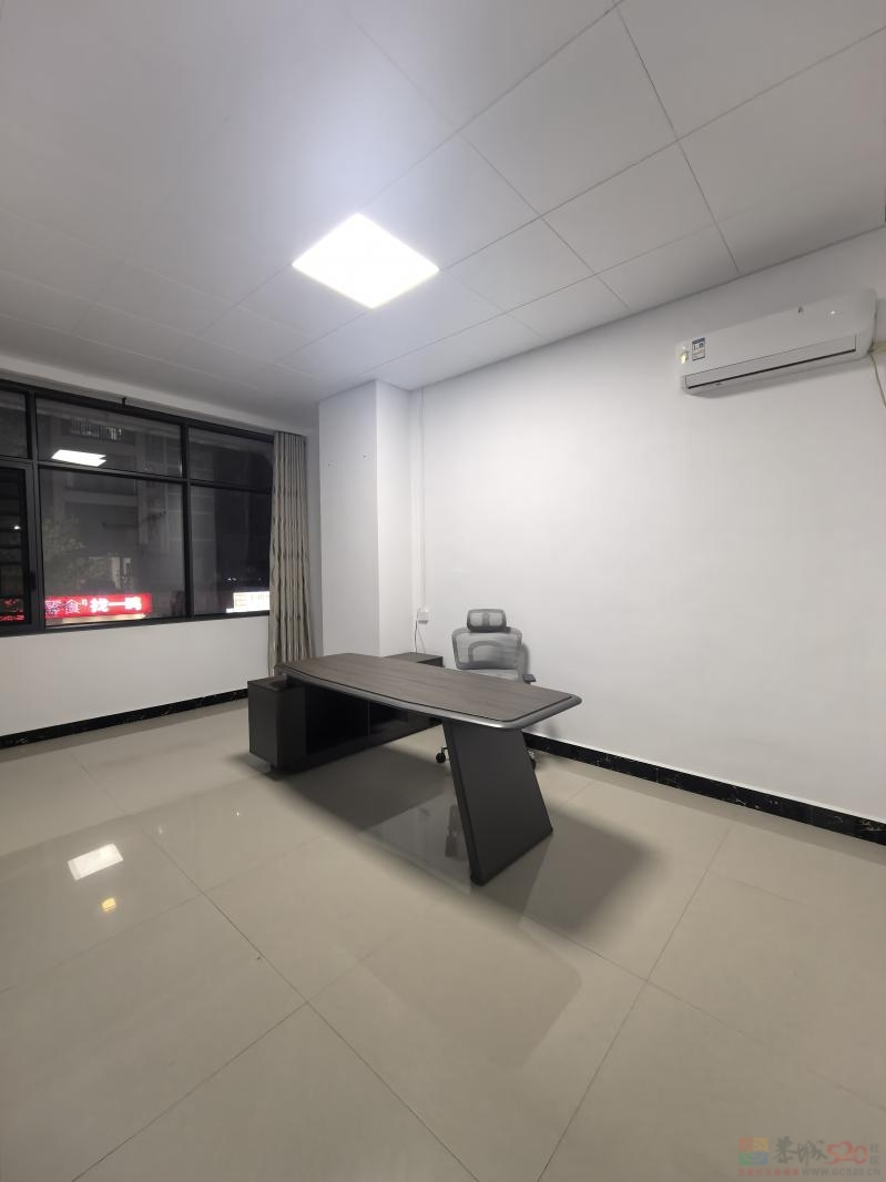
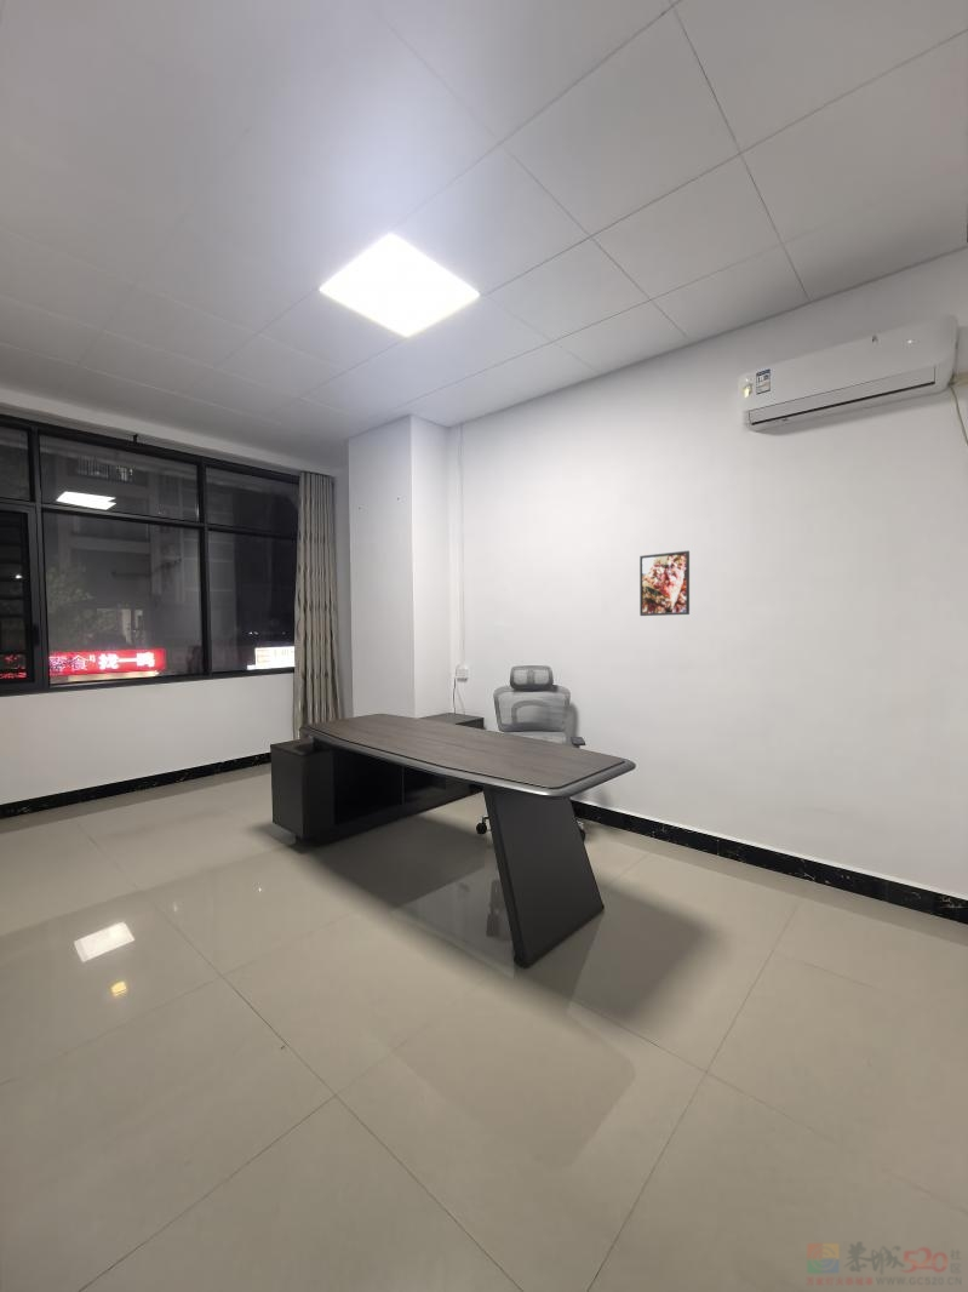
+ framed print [638,549,691,617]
